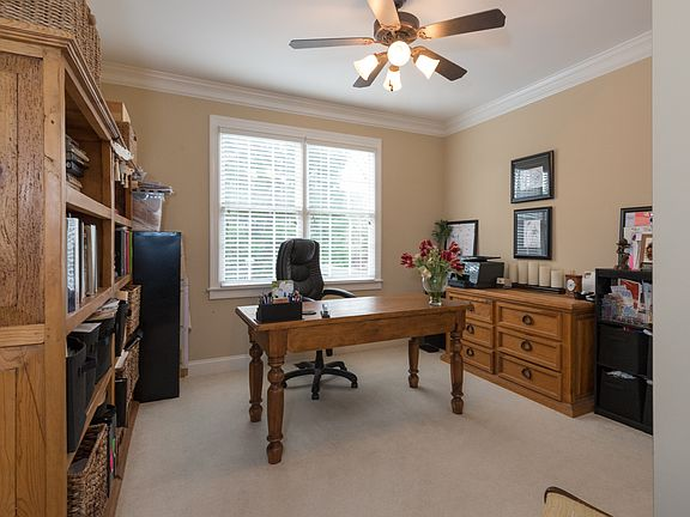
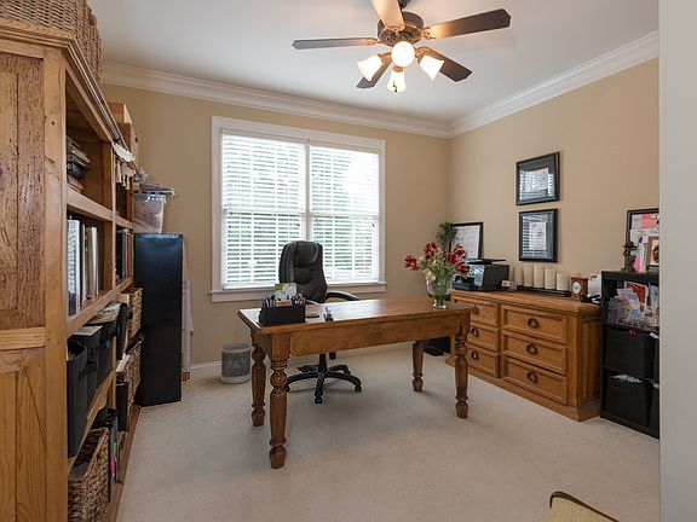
+ wastebasket [220,342,253,385]
